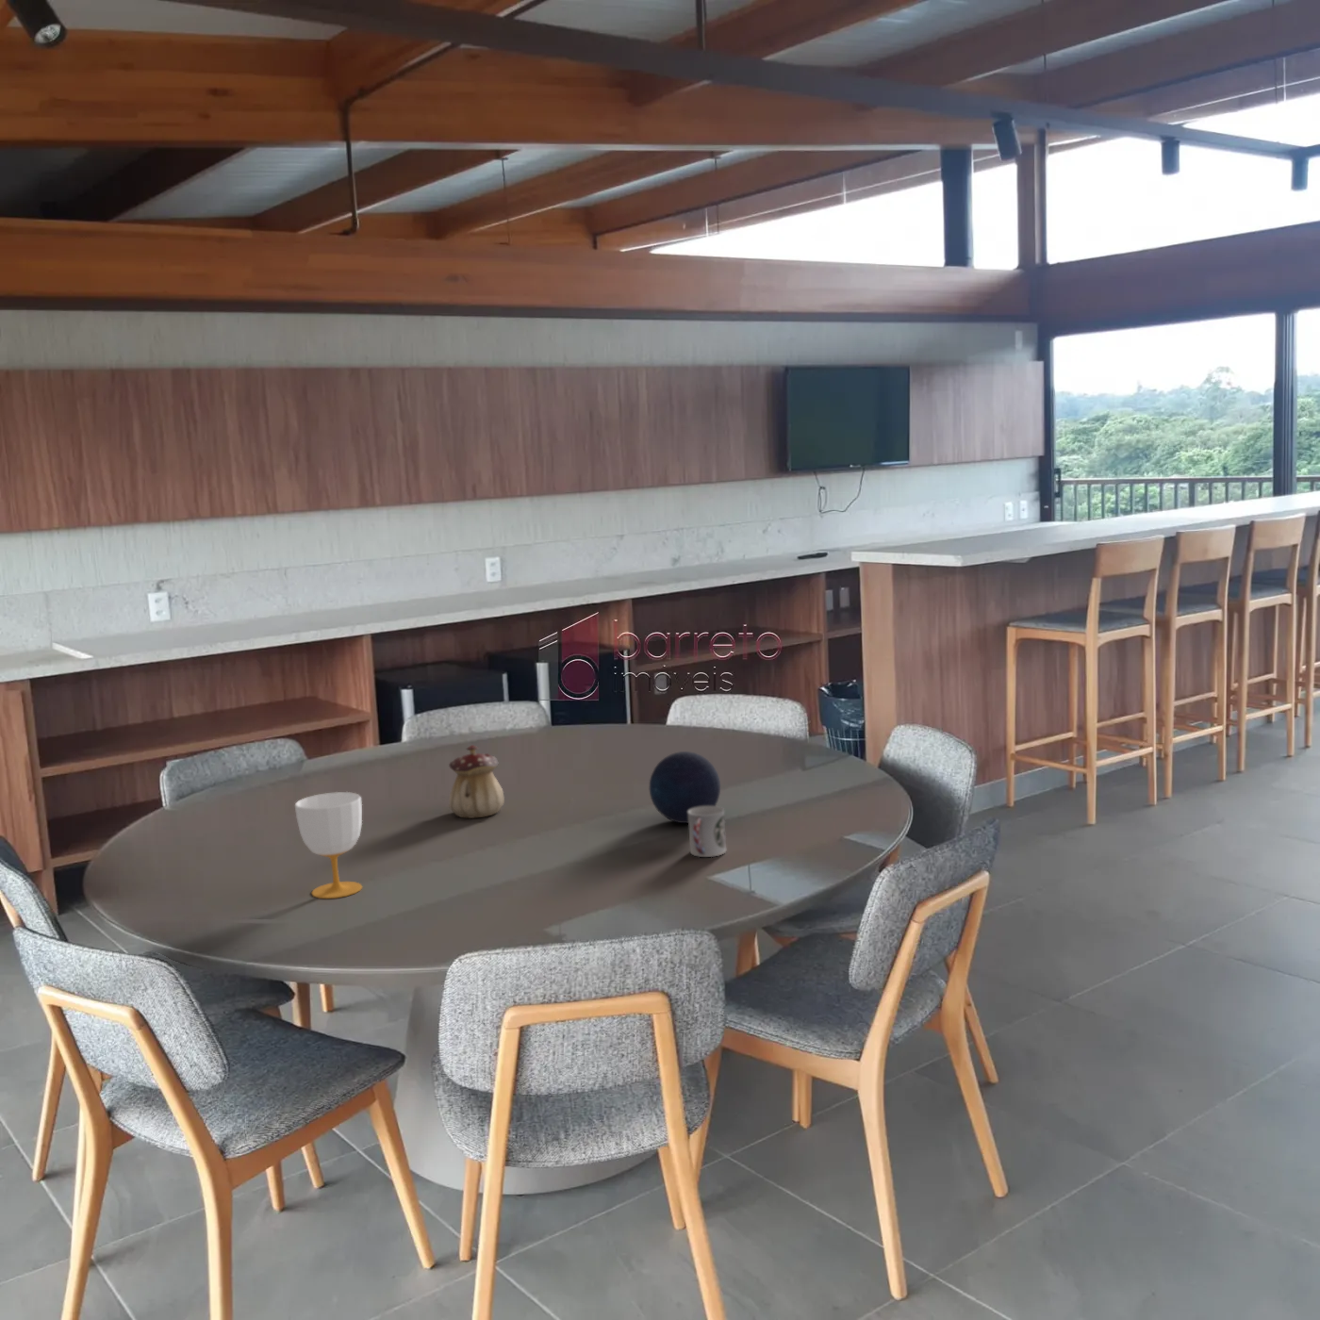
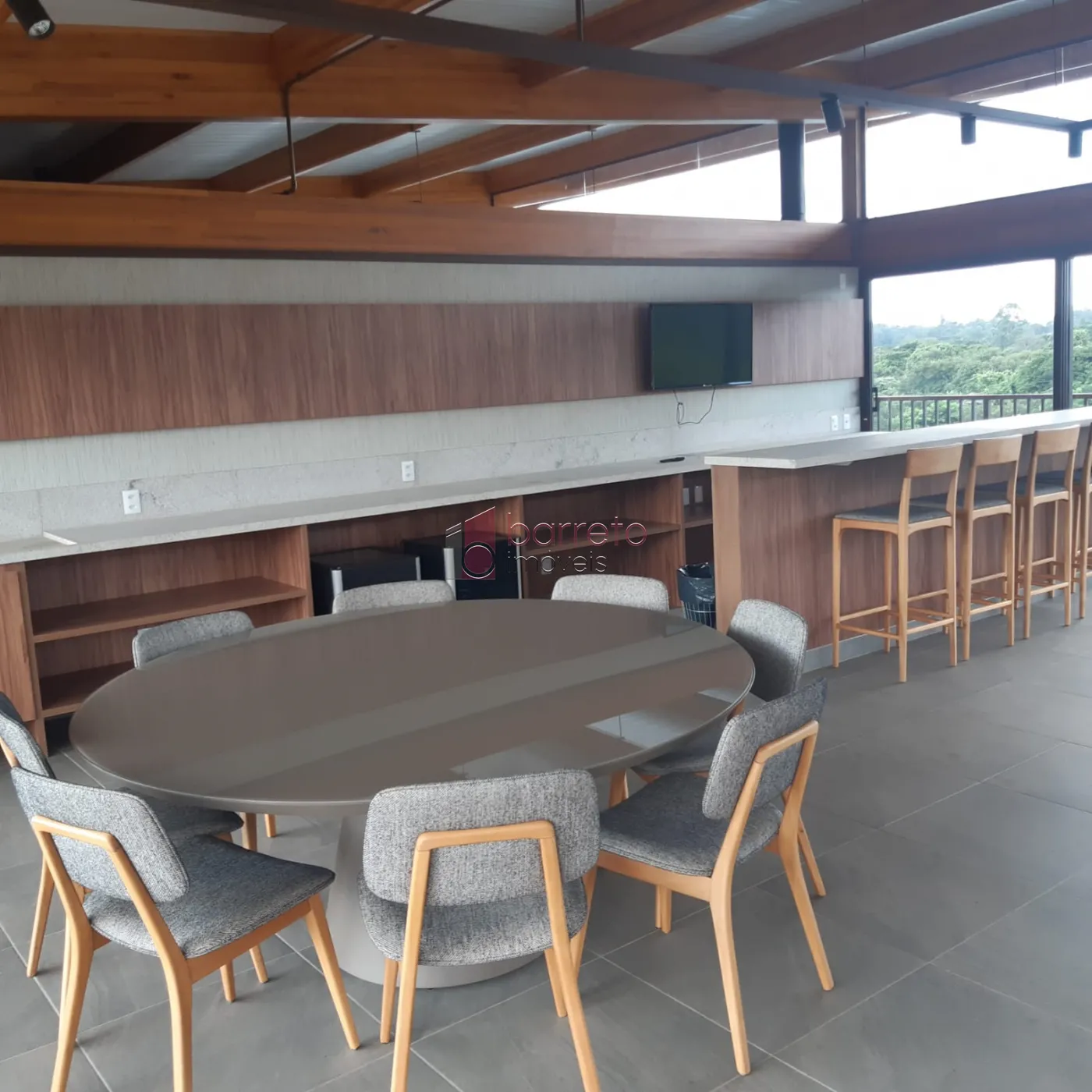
- cup [294,791,363,899]
- decorative orb [649,751,722,824]
- cup [688,805,726,858]
- teapot [448,743,505,820]
